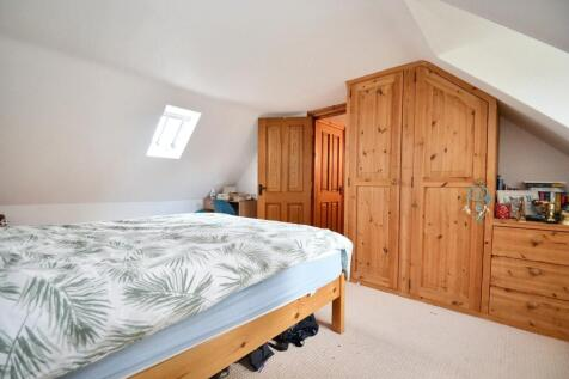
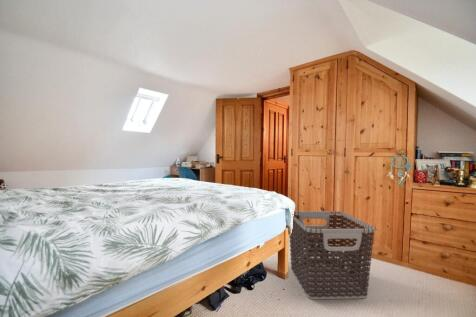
+ clothes hamper [288,210,376,300]
